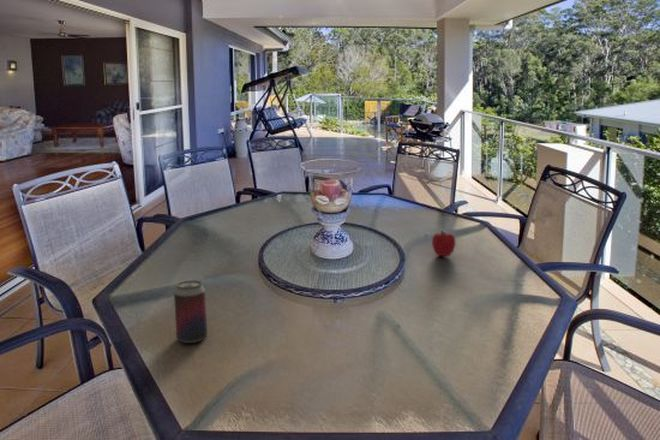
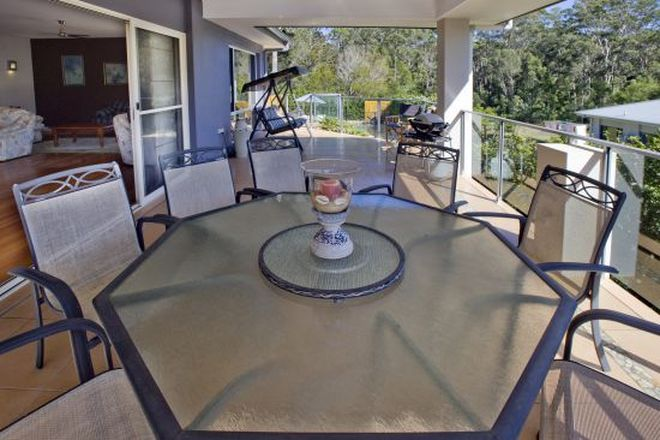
- beverage can [173,280,208,344]
- fruit [431,229,457,258]
